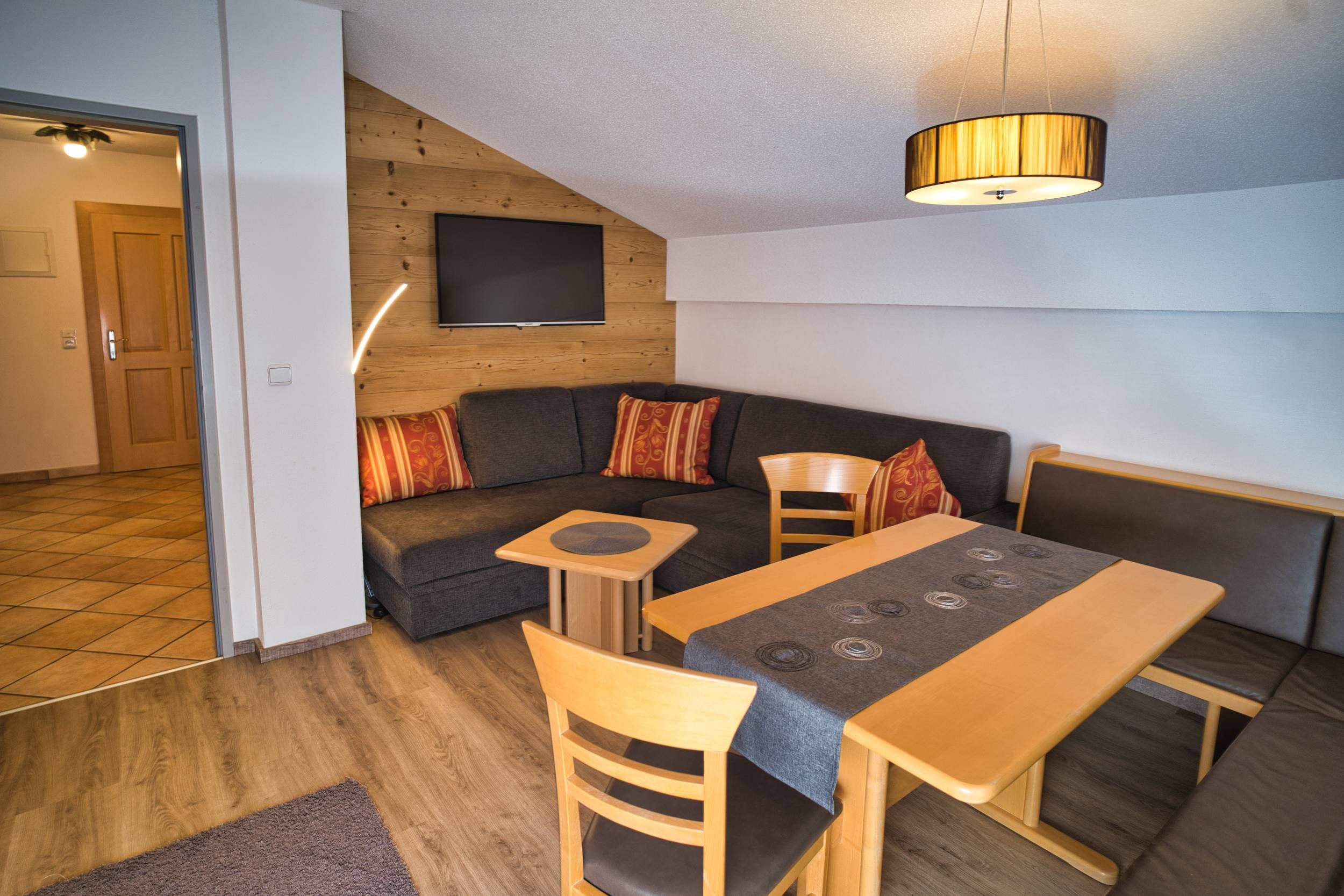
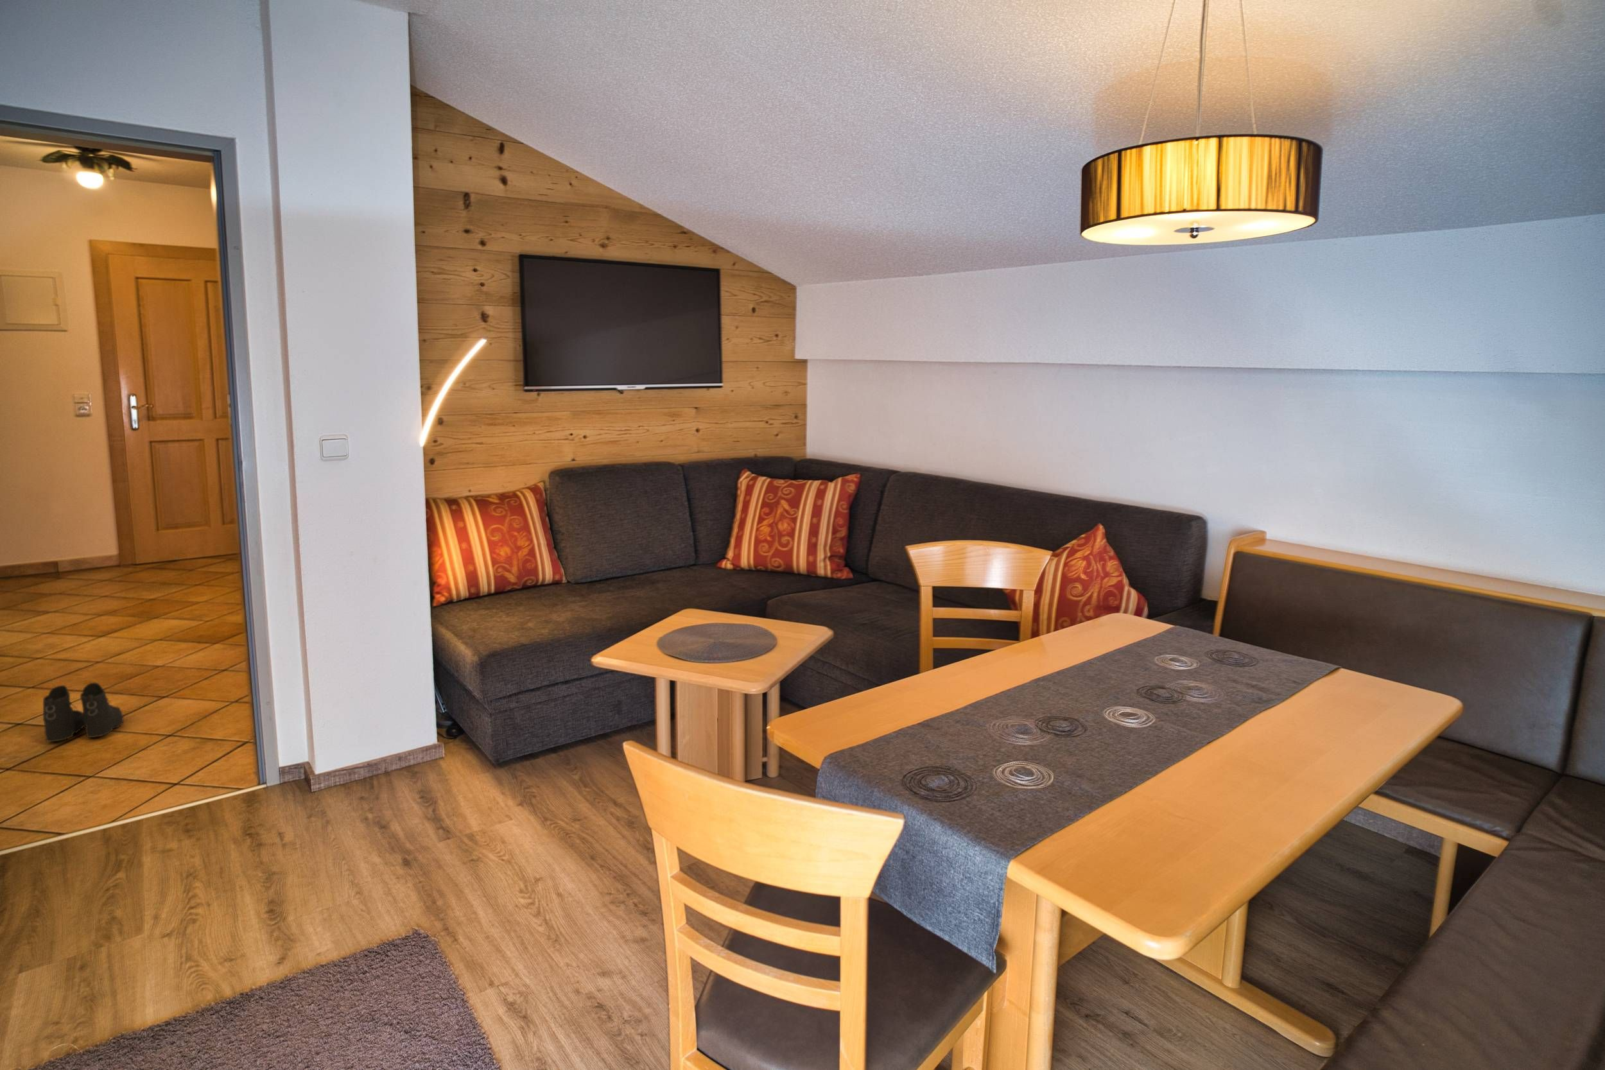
+ boots [42,682,124,743]
